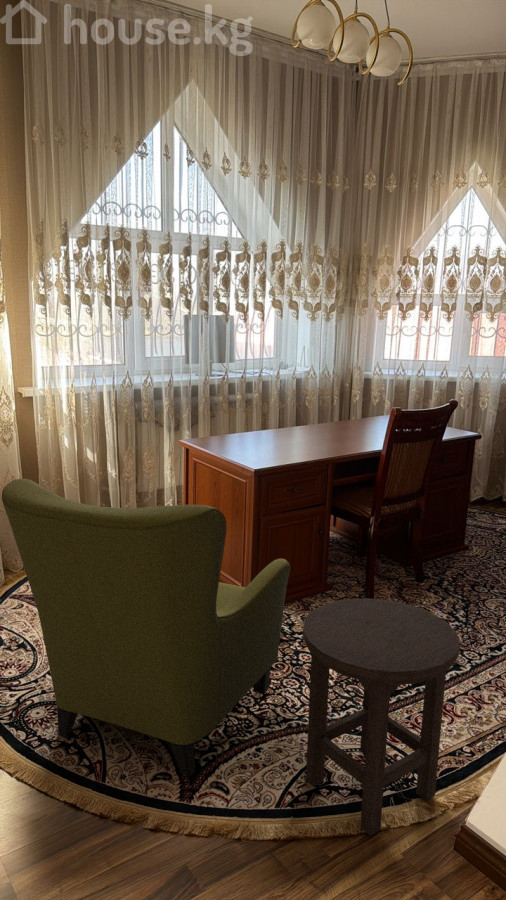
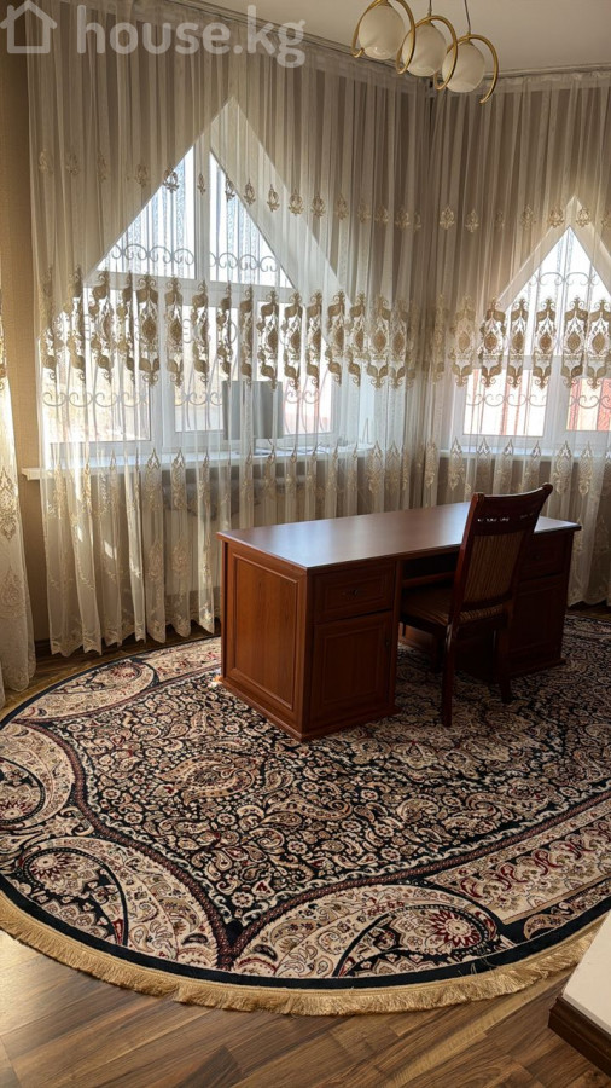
- stool [302,597,461,837]
- armchair [1,478,292,777]
